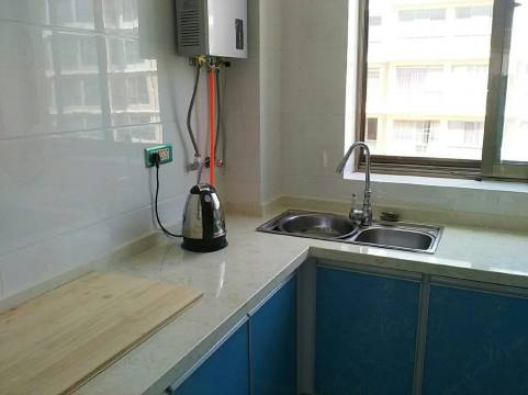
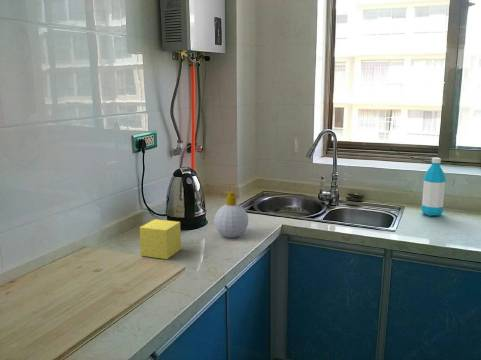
+ soap bottle [213,190,250,239]
+ sponge [139,218,182,260]
+ water bottle [420,157,447,217]
